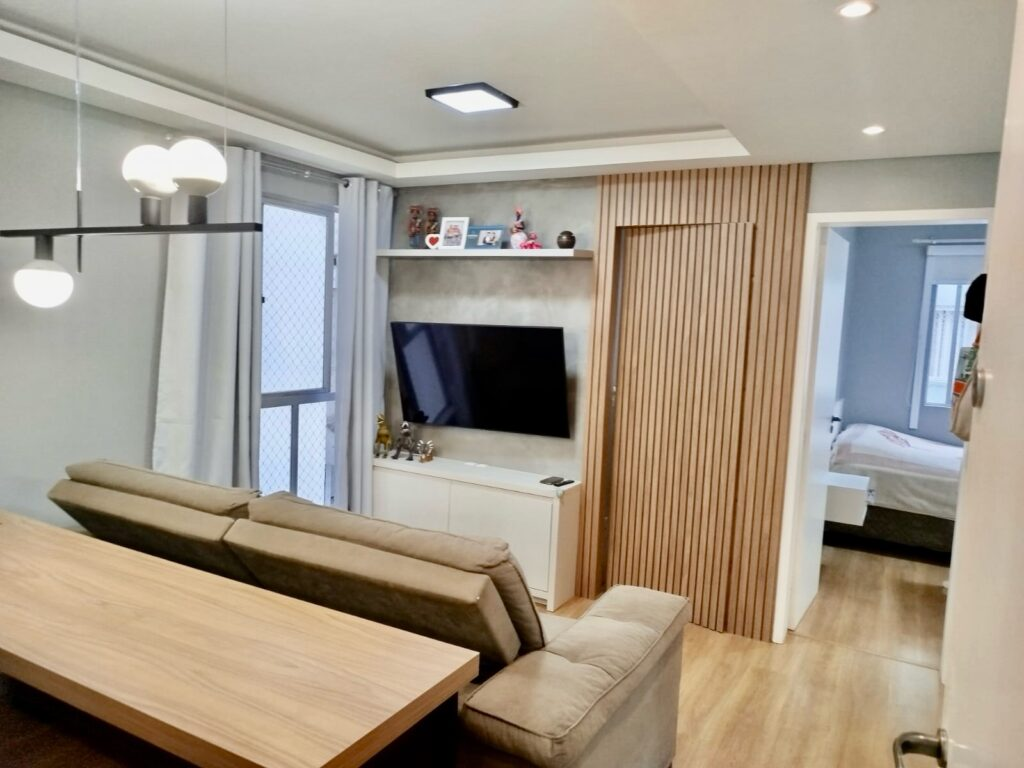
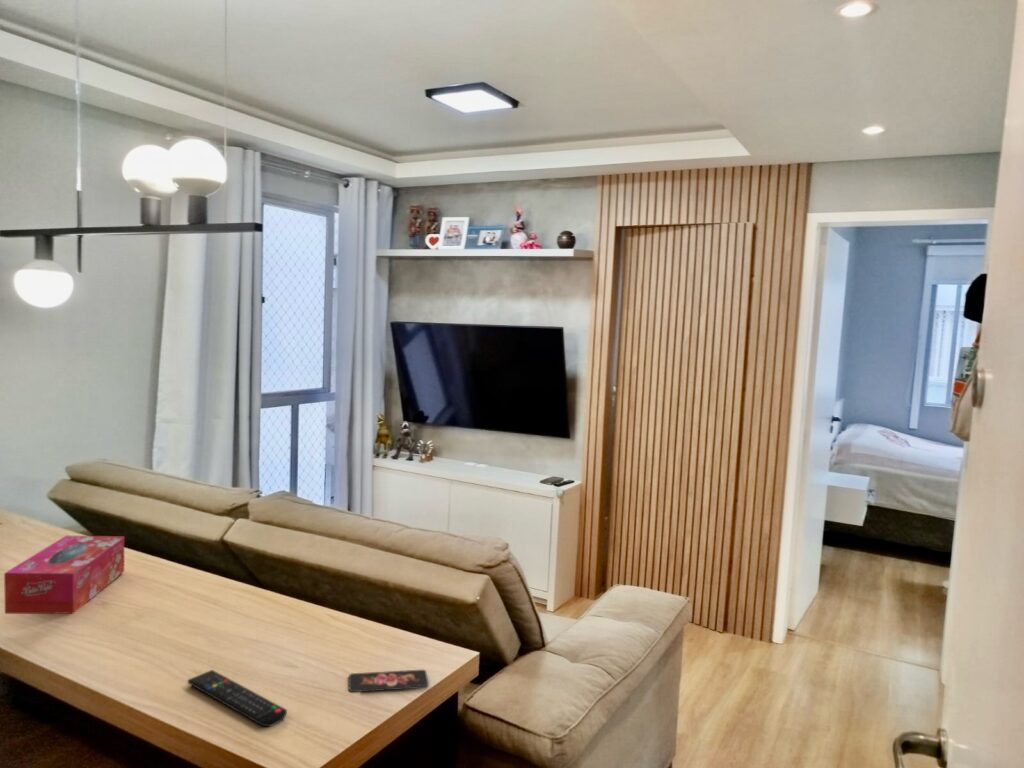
+ smartphone [348,669,430,693]
+ remote control [187,669,288,728]
+ tissue box [3,535,125,615]
